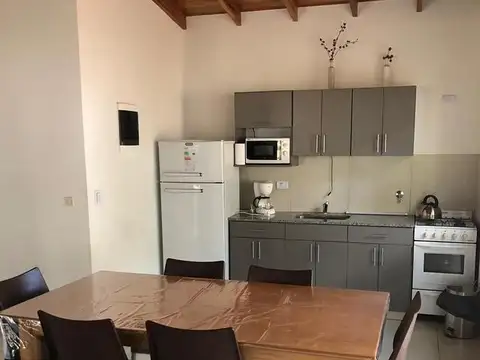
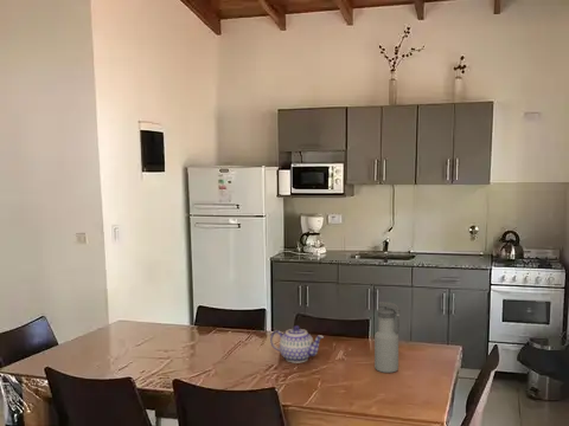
+ teapot [269,324,325,364]
+ water bottle [373,301,401,374]
